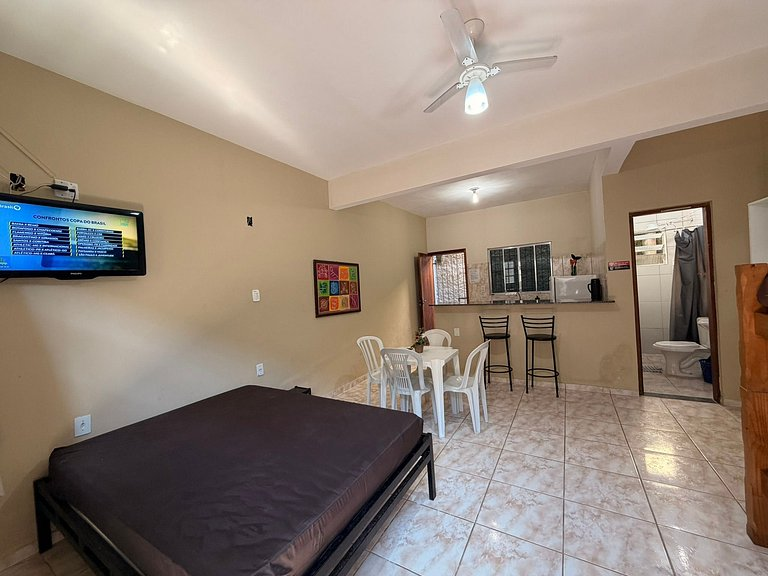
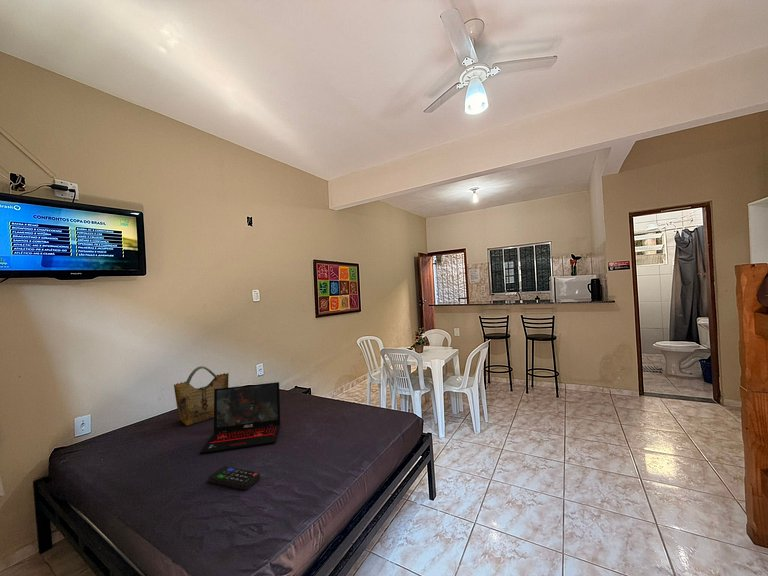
+ grocery bag [173,365,230,426]
+ laptop [199,381,281,454]
+ remote control [208,465,261,491]
